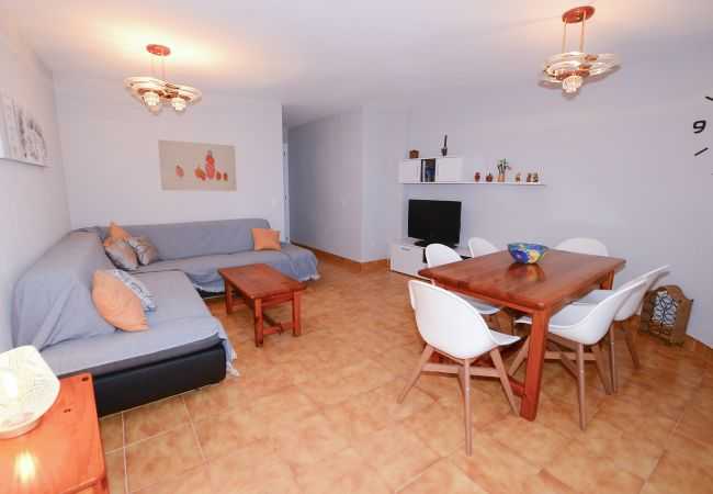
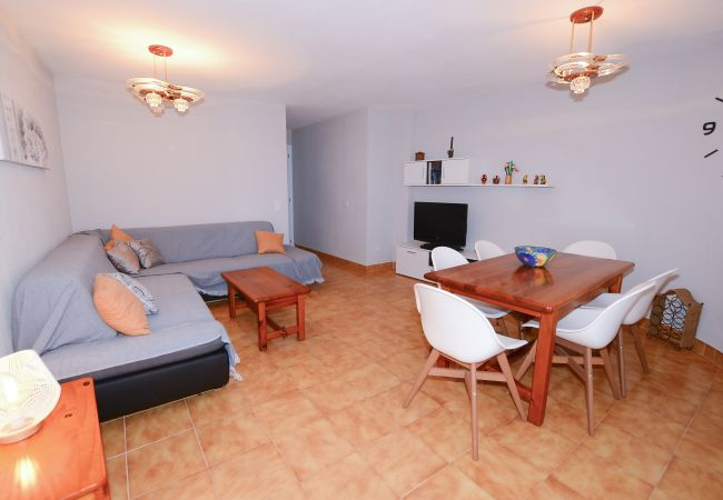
- wall art [157,138,238,192]
